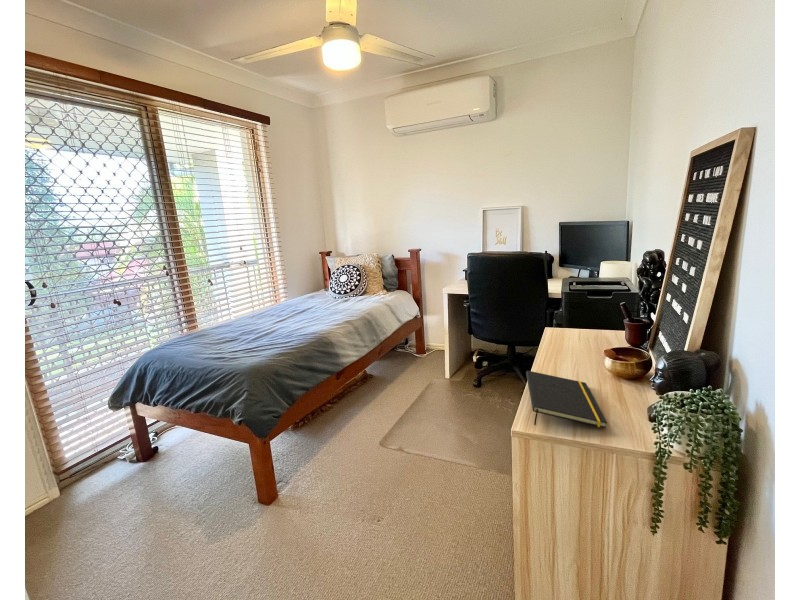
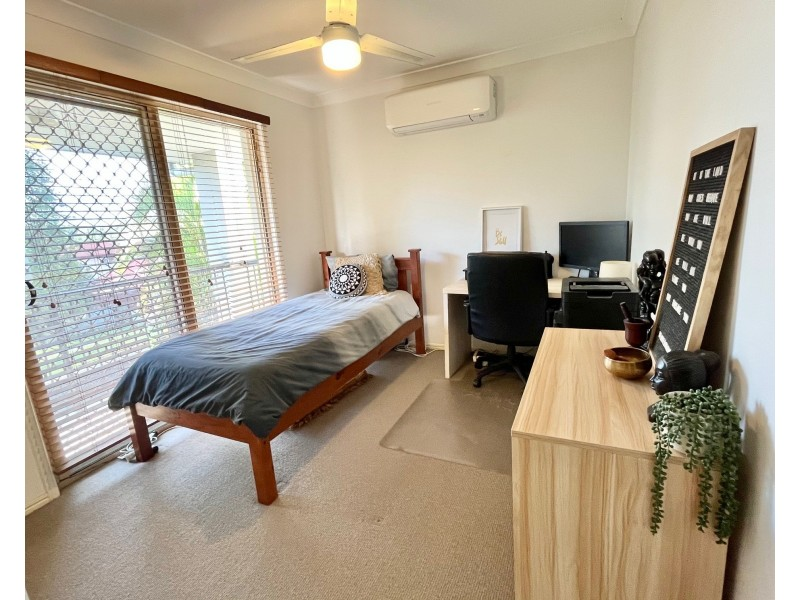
- notepad [525,370,608,429]
